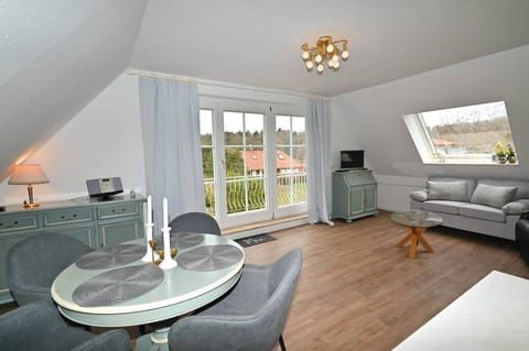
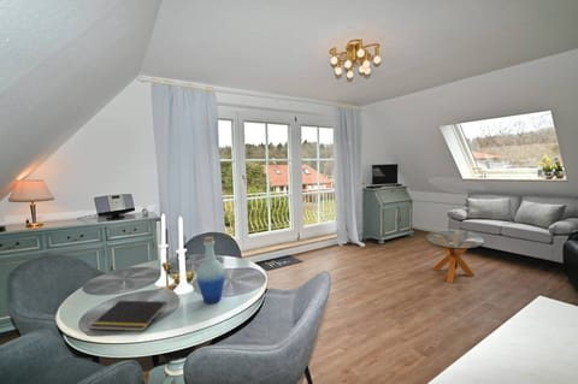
+ bottle [195,236,226,305]
+ notepad [89,300,169,332]
